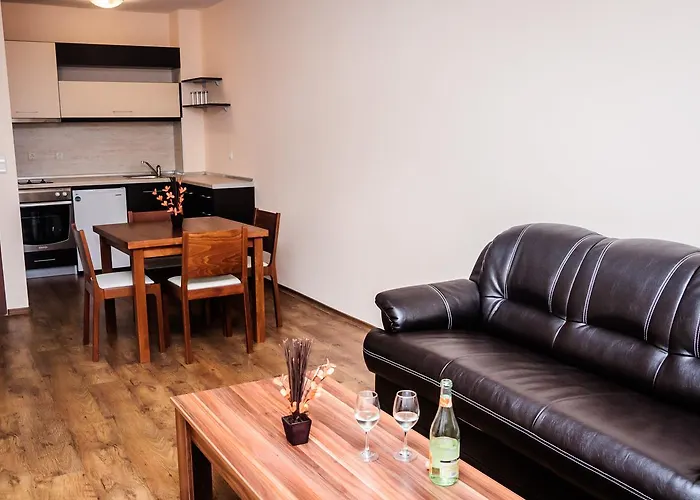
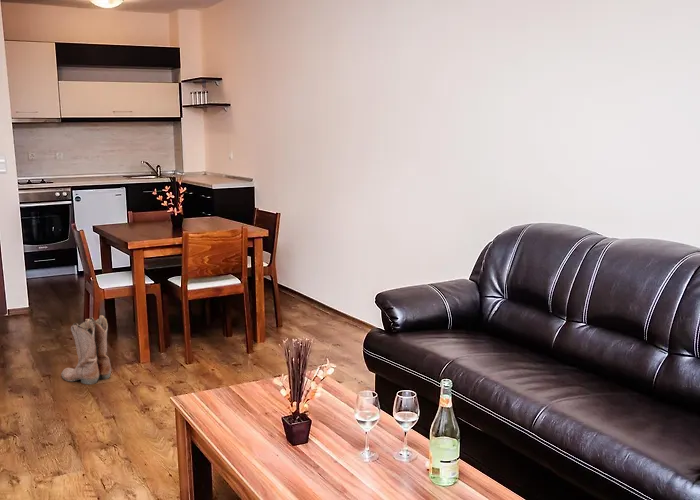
+ boots [60,314,112,385]
